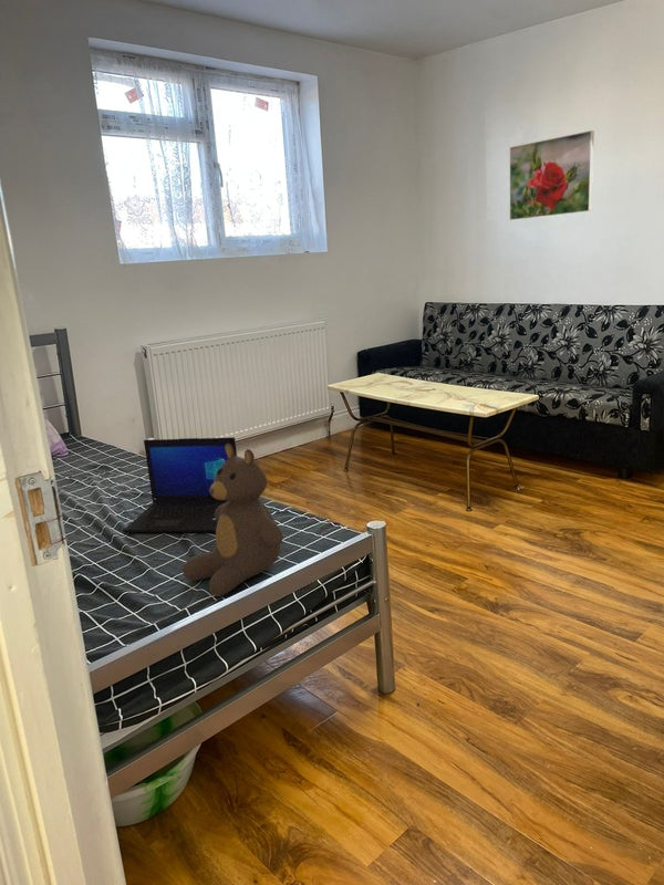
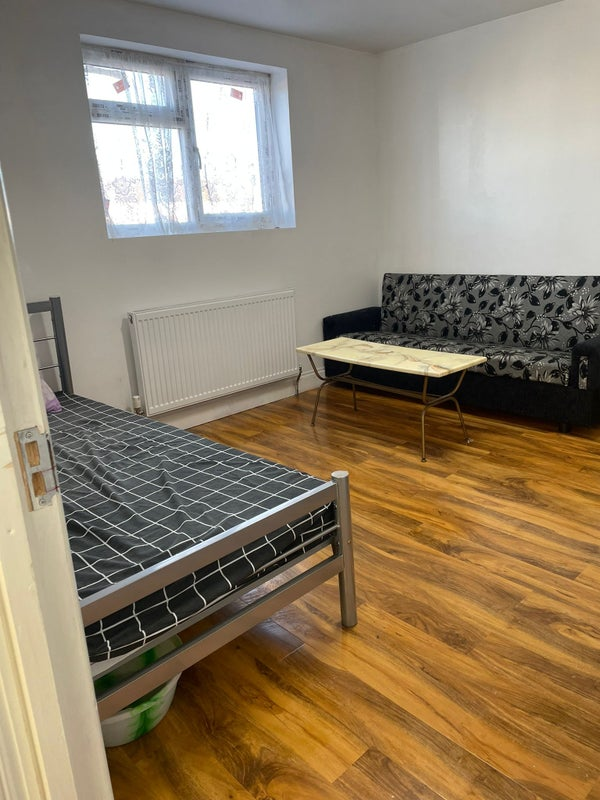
- teddy bear [181,444,283,597]
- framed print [509,129,595,221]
- laptop [122,436,238,533]
